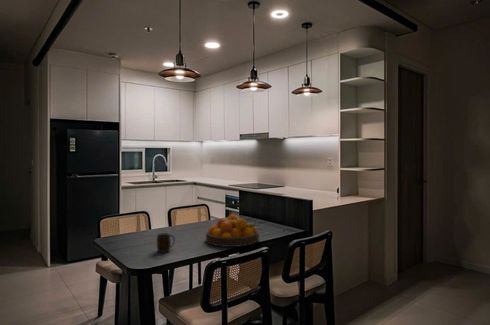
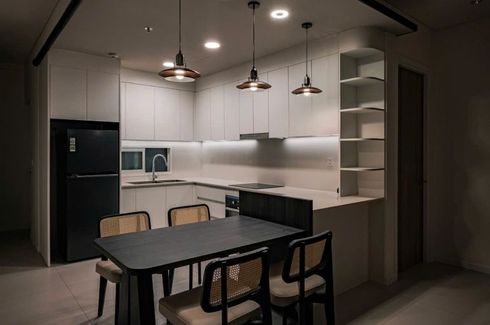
- mug [156,232,176,254]
- fruit bowl [205,213,260,248]
